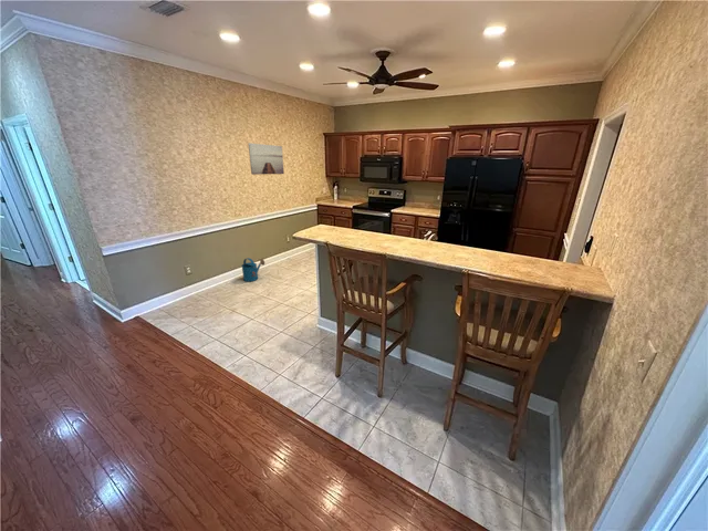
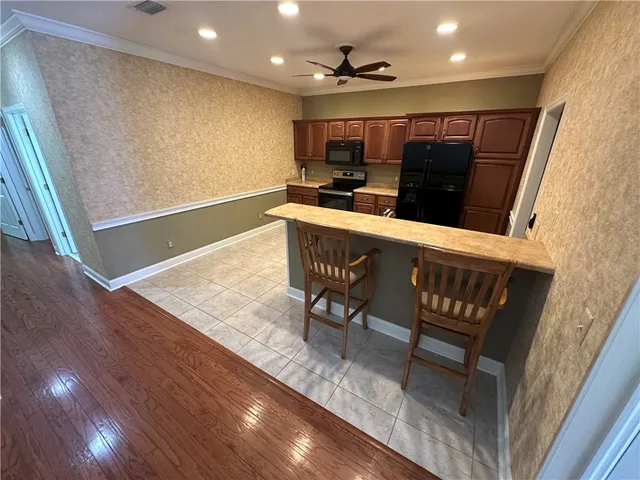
- watering can [241,257,266,283]
- wall art [247,143,285,176]
